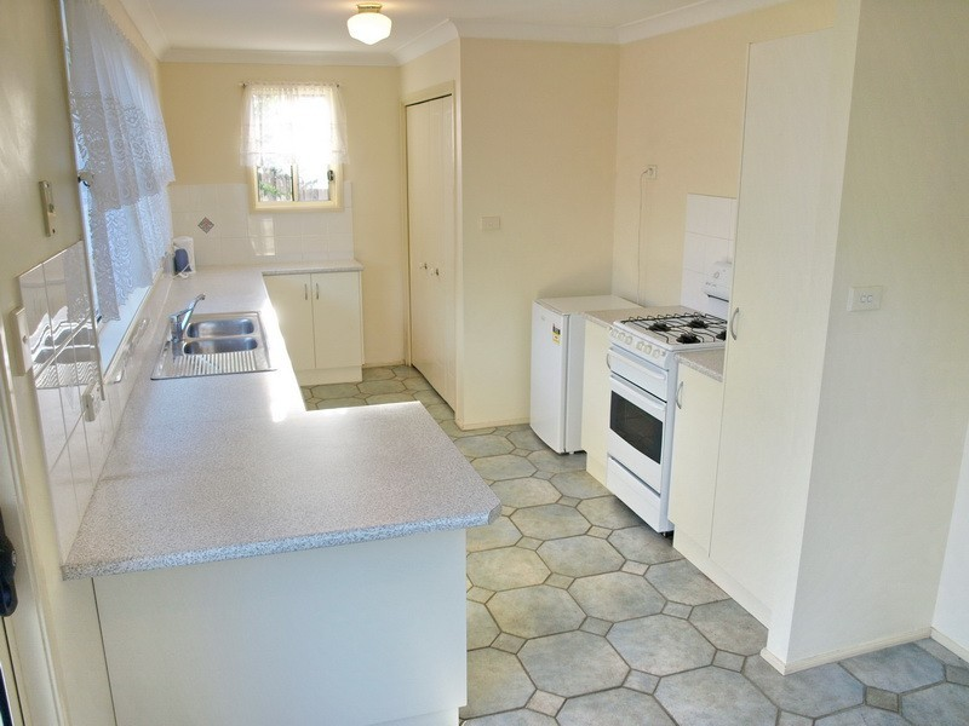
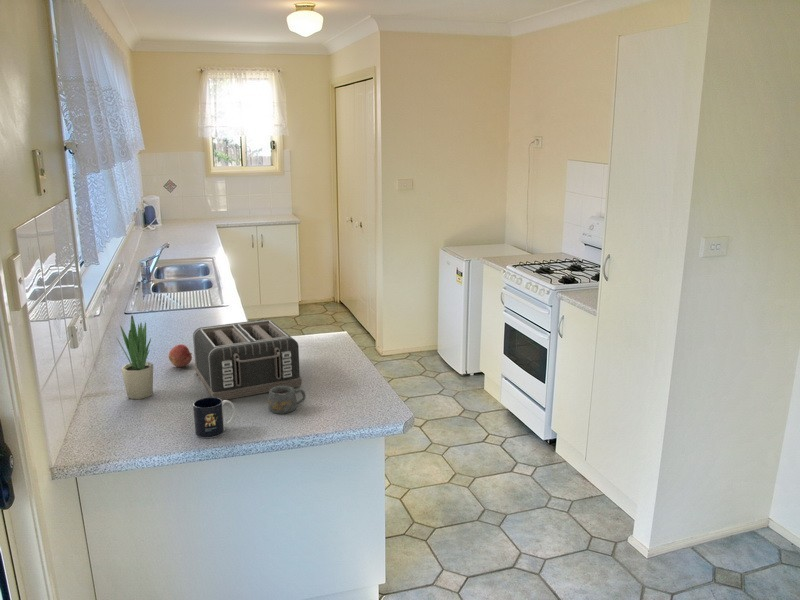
+ potted plant [115,315,154,400]
+ apple [168,343,193,368]
+ toaster [192,318,303,401]
+ mug [267,385,307,415]
+ mug [192,396,237,439]
